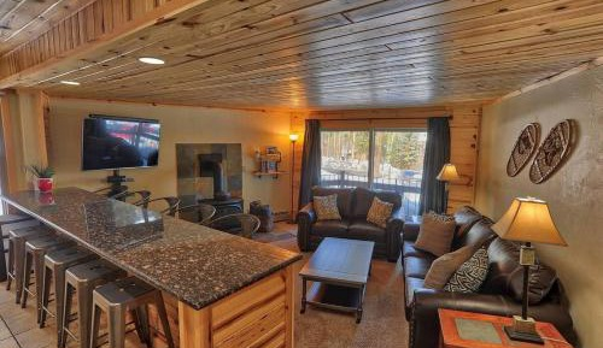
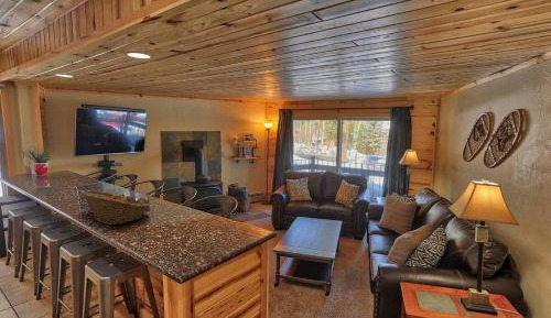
+ fruit basket [79,189,151,226]
